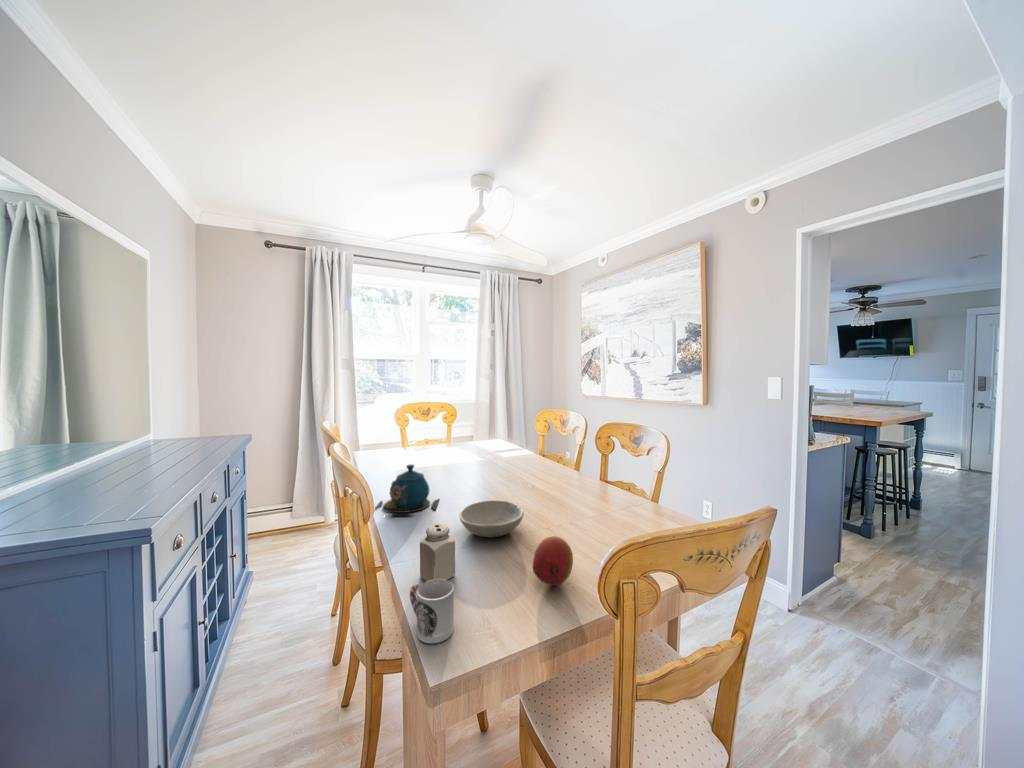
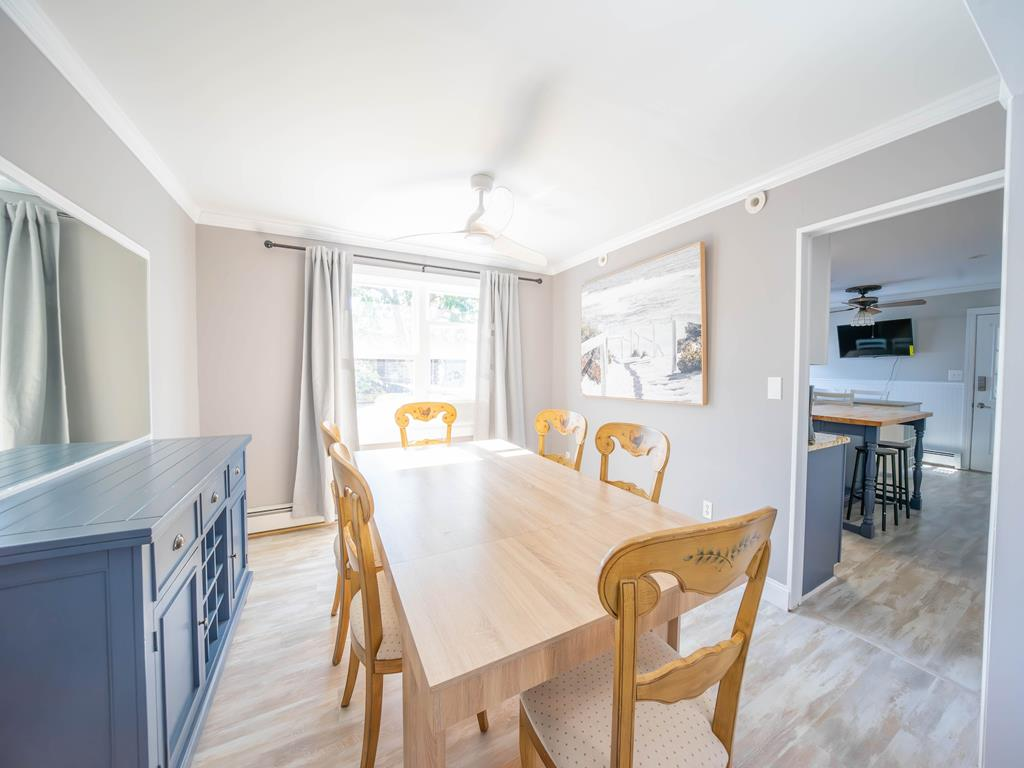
- bowl [458,499,525,538]
- teapot [374,463,441,517]
- salt shaker [419,523,456,582]
- fruit [532,535,574,587]
- cup [409,579,455,645]
